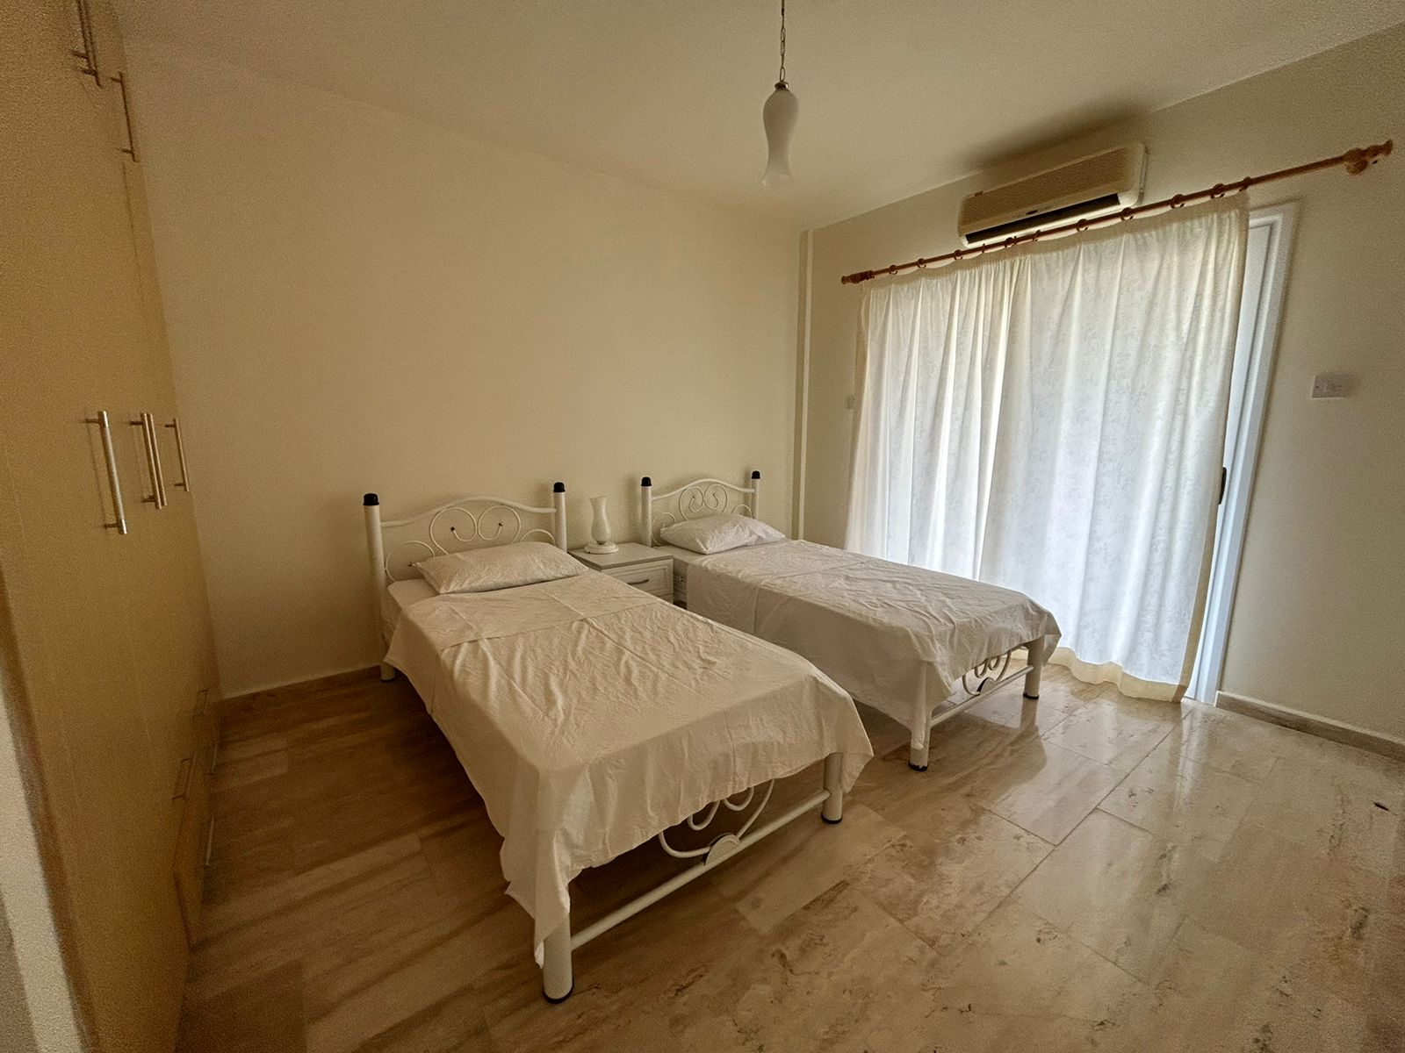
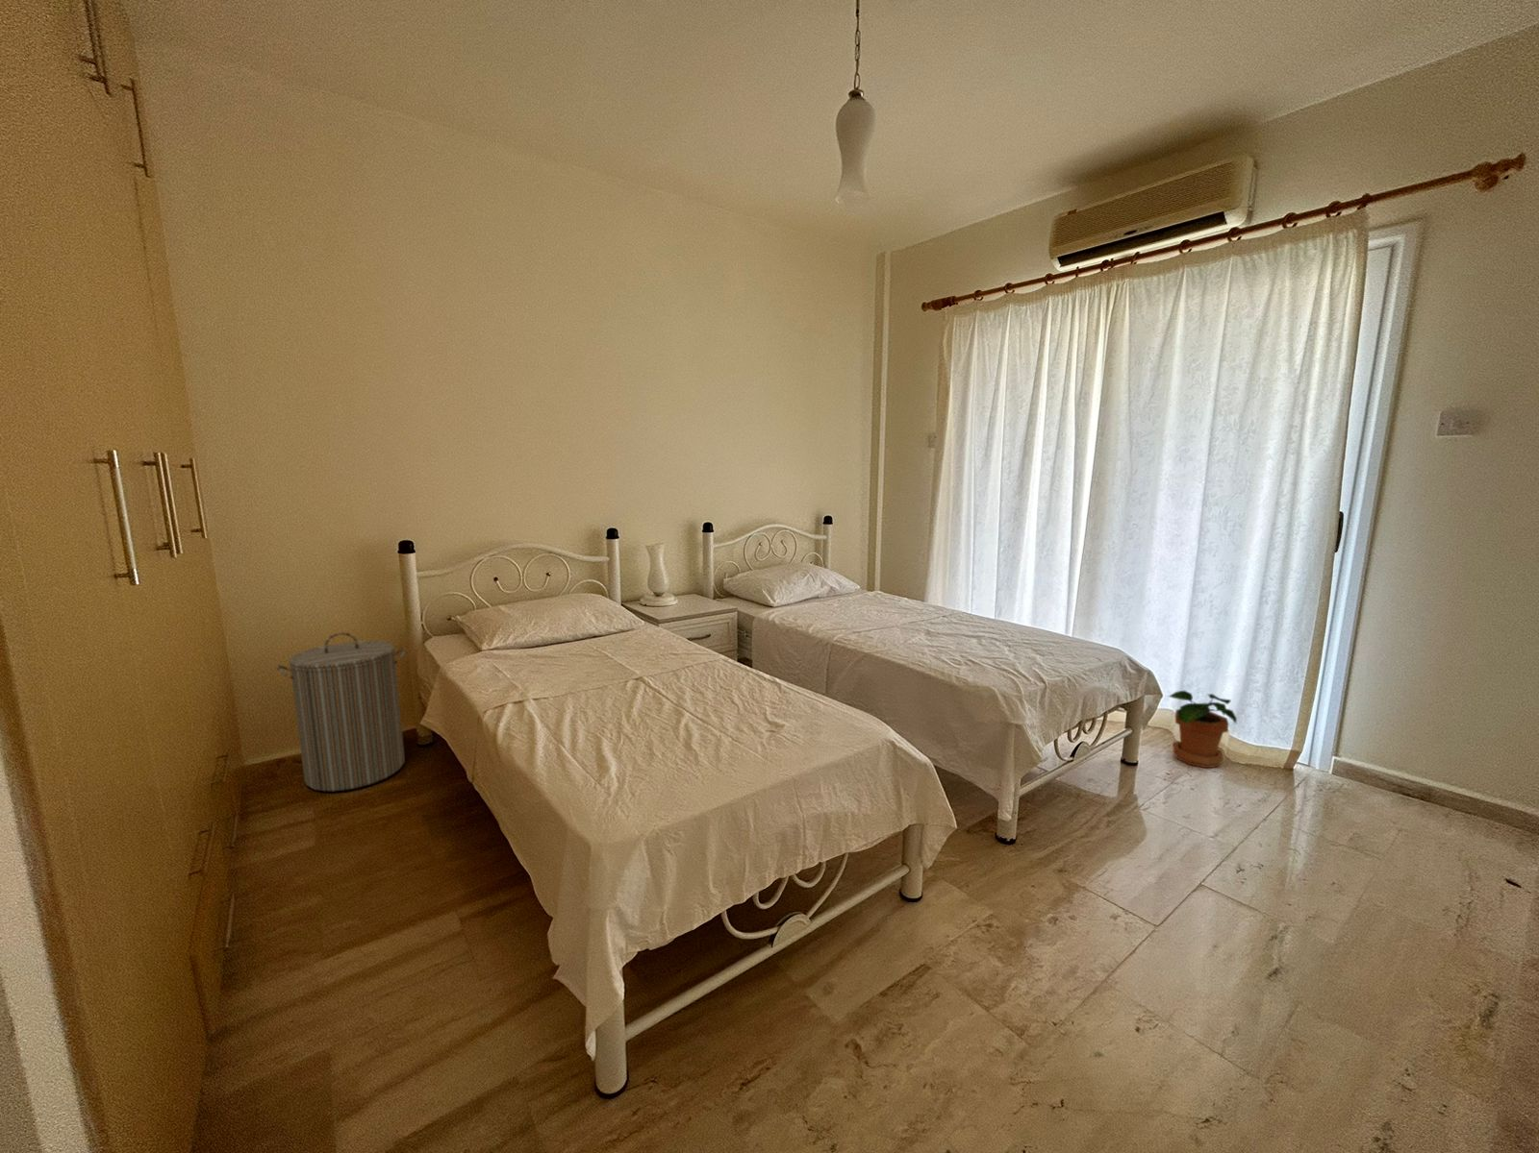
+ laundry hamper [275,631,408,792]
+ potted plant [1167,690,1238,769]
